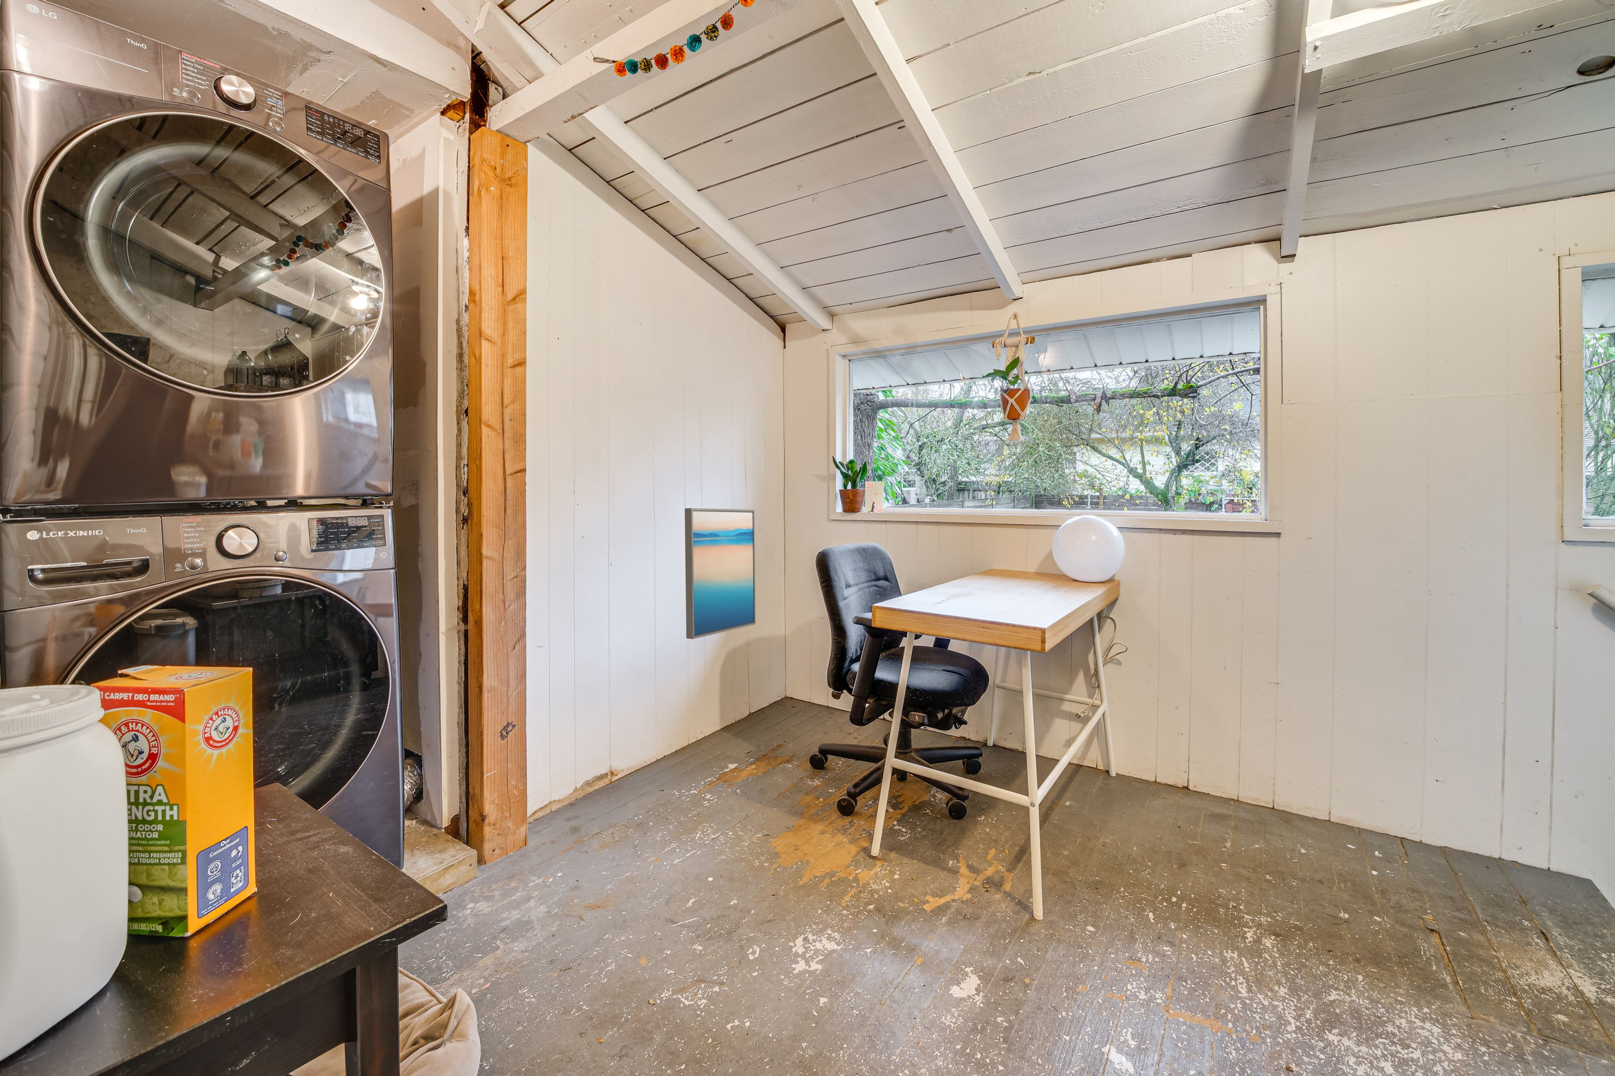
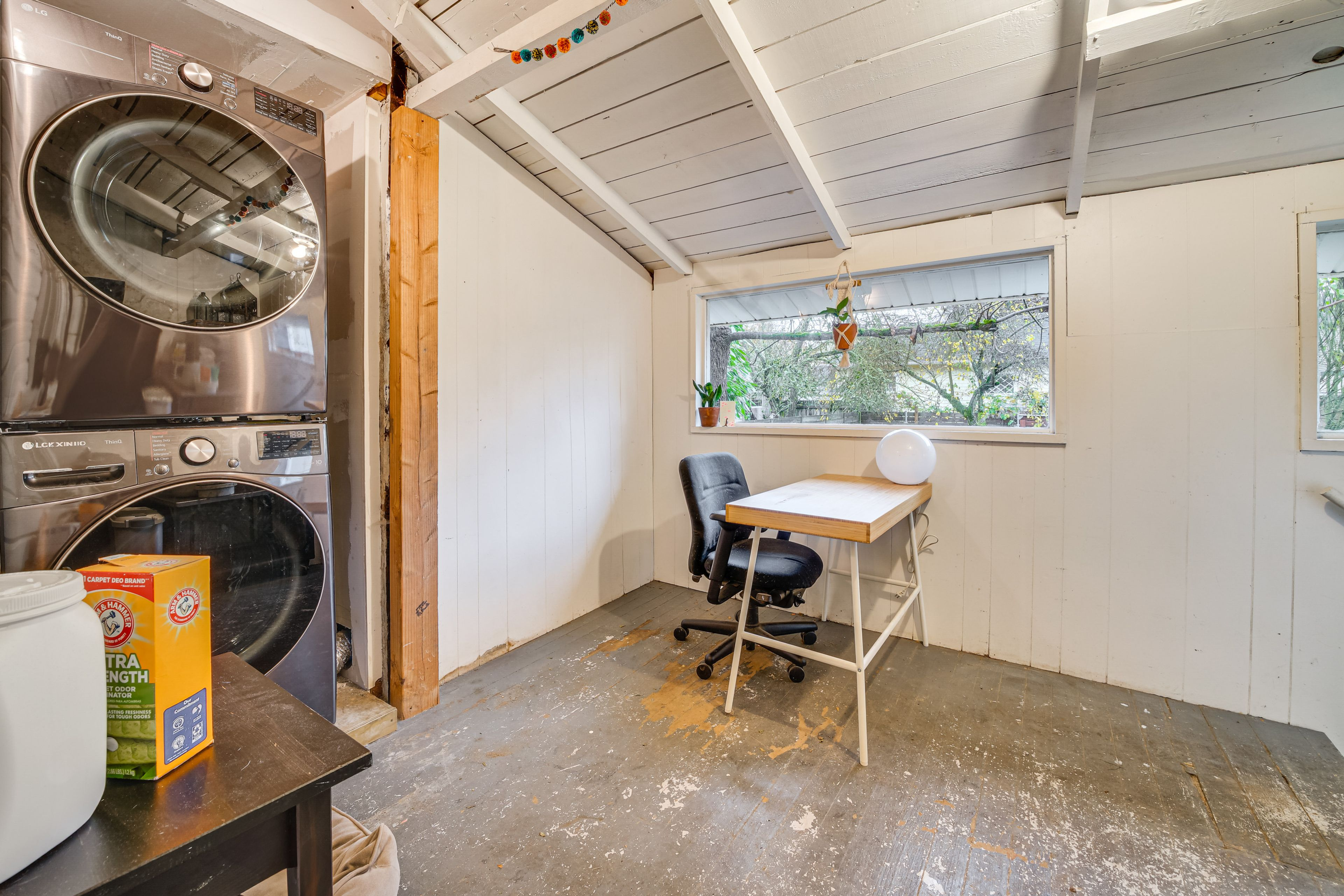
- wall art [684,508,756,639]
